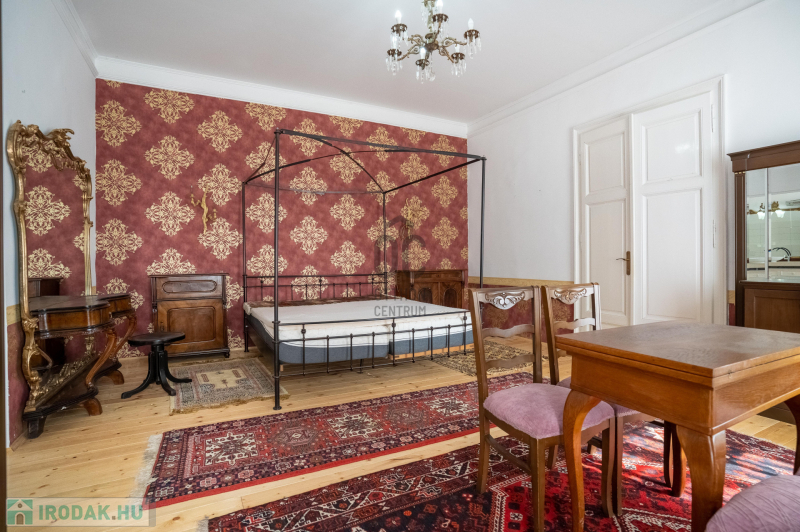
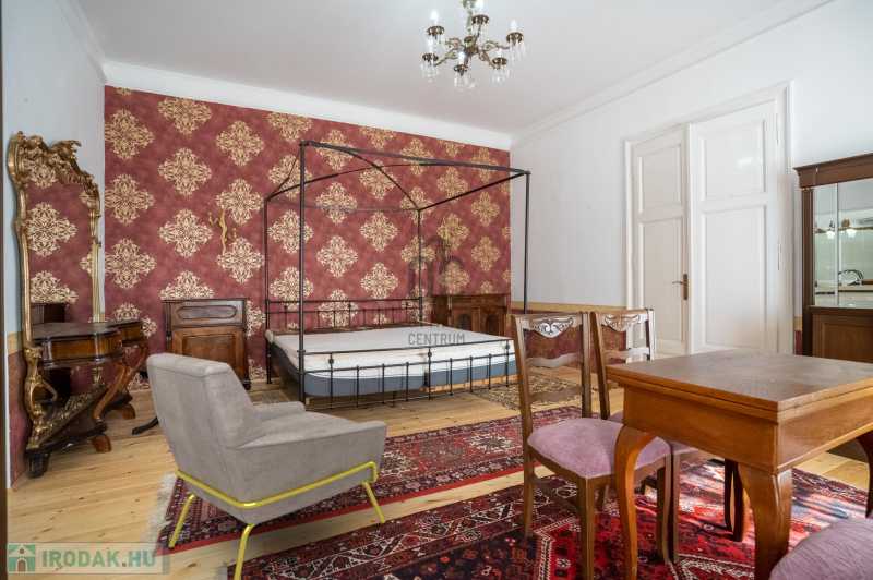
+ armchair [145,352,388,580]
